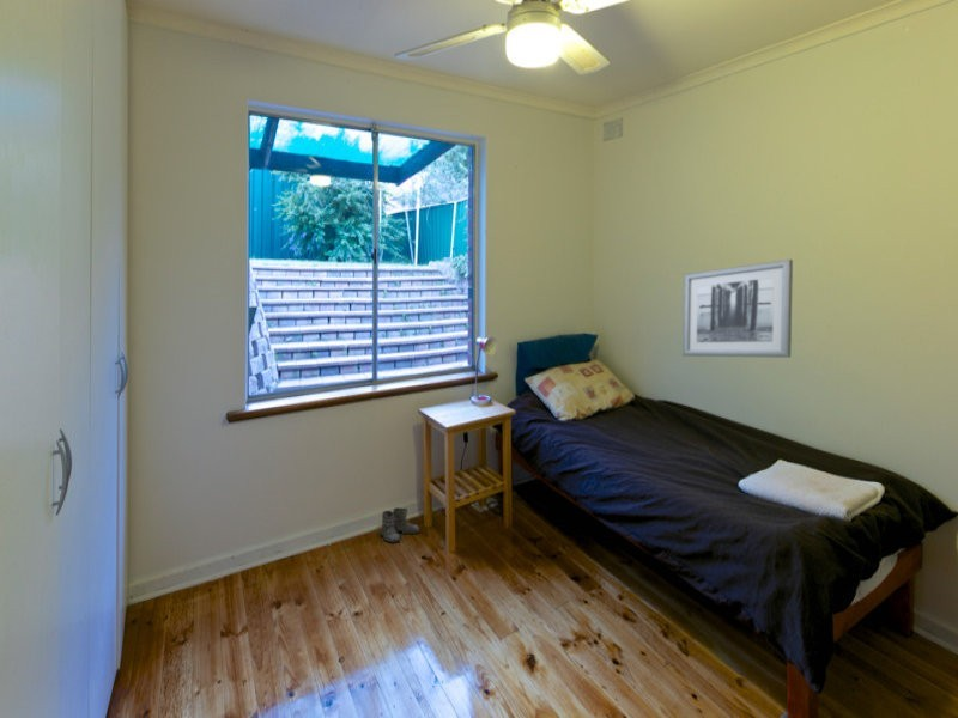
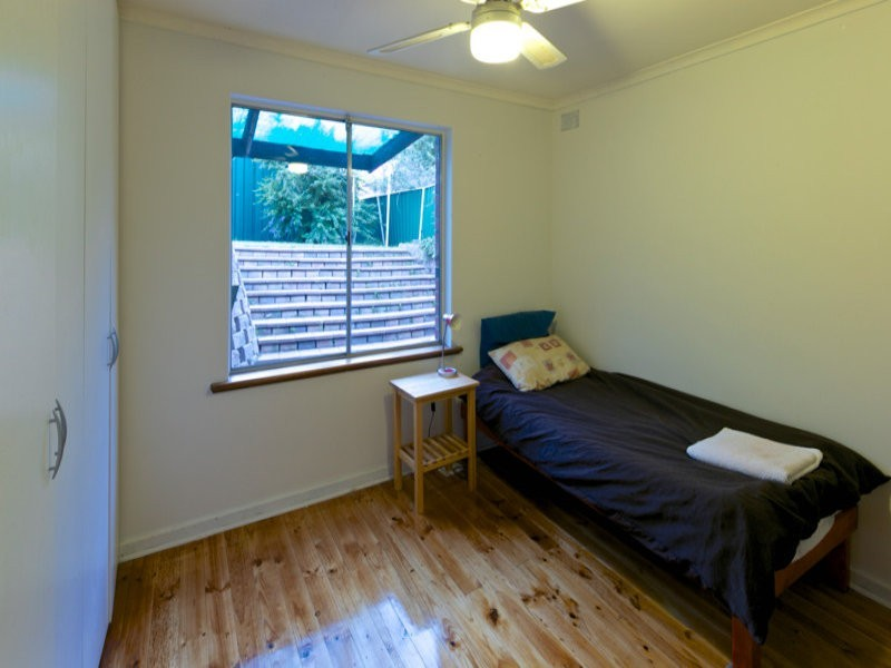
- boots [376,506,420,544]
- wall art [681,258,794,359]
